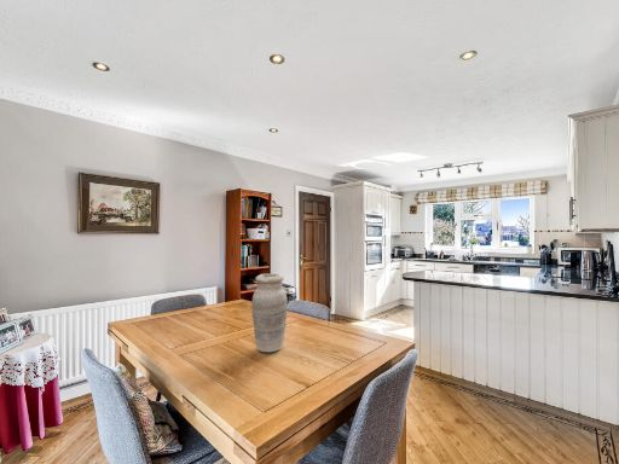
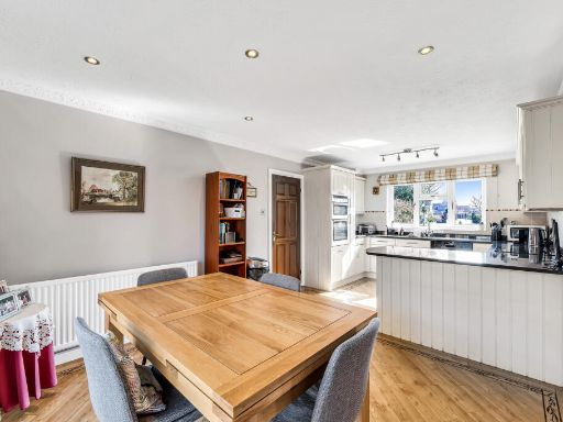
- vase [251,273,289,353]
